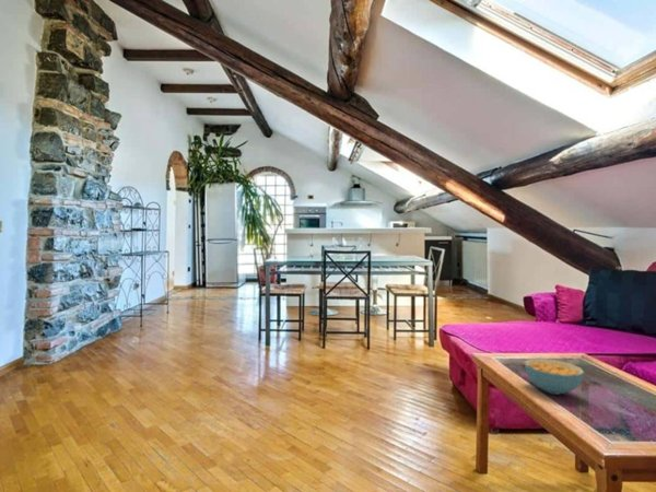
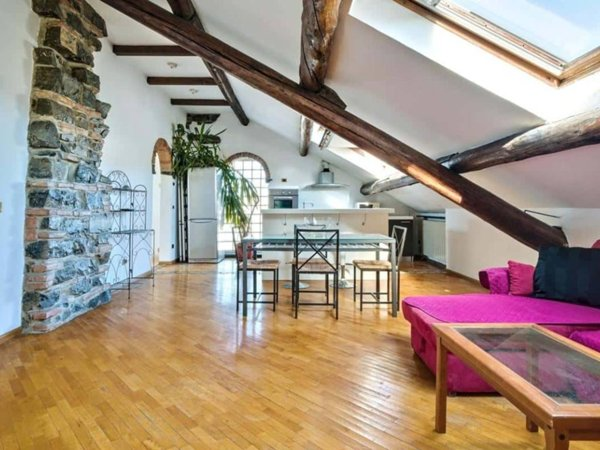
- cereal bowl [524,358,585,396]
